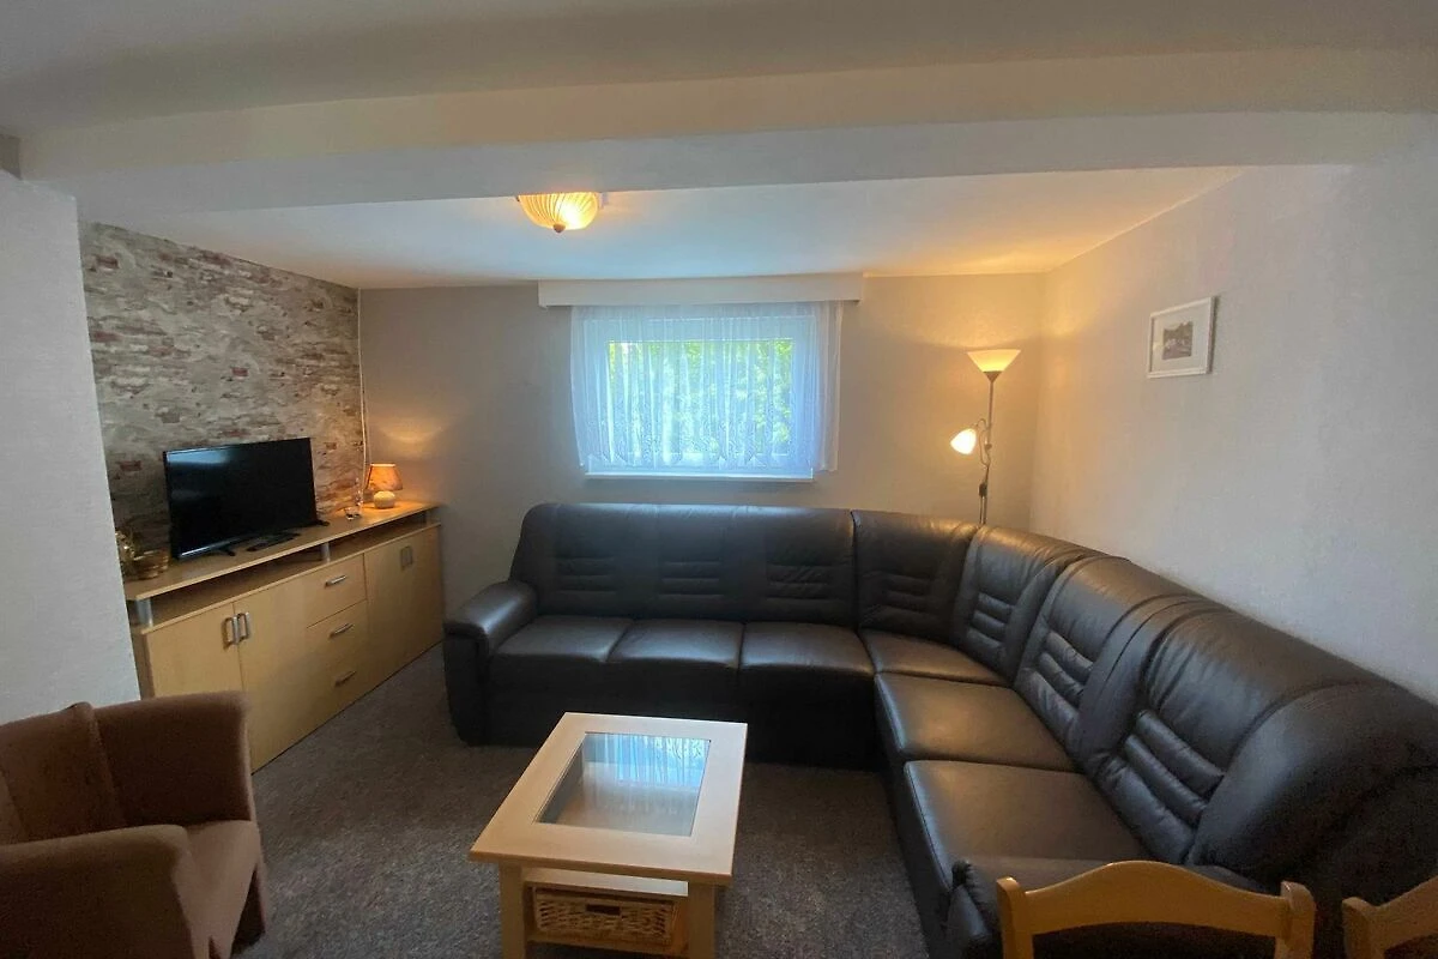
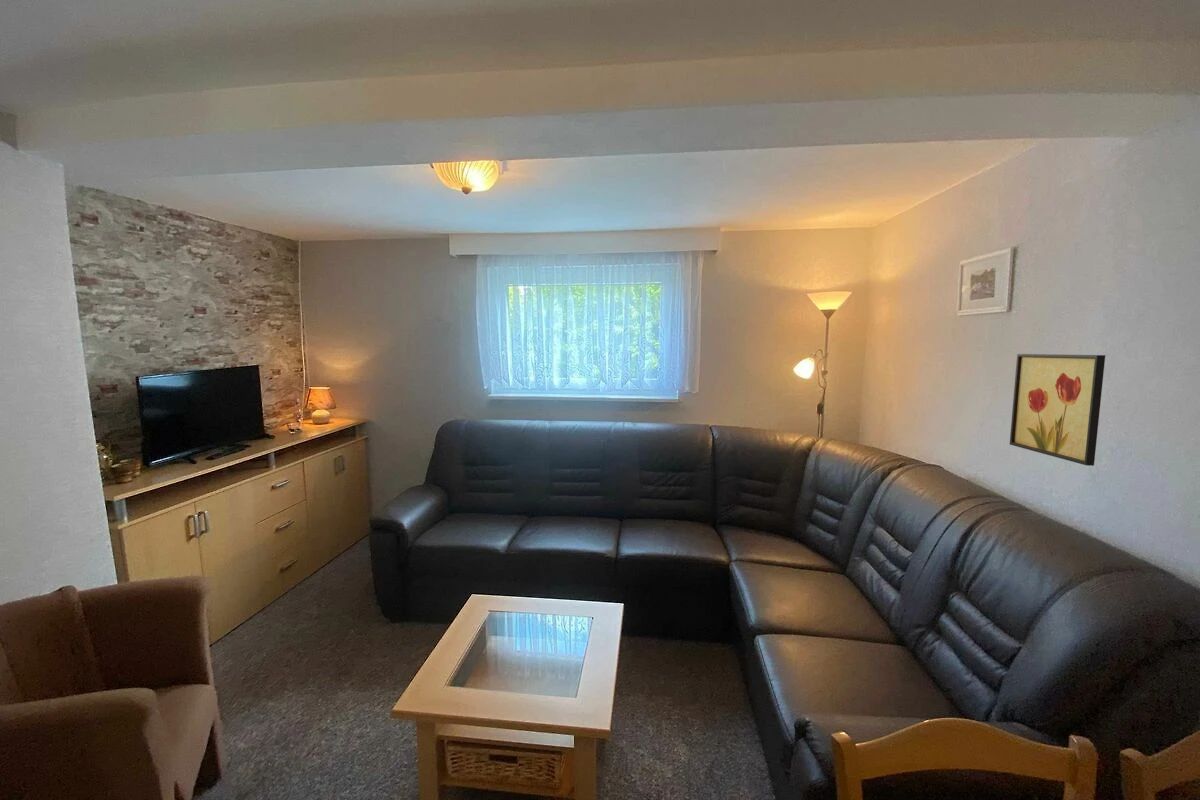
+ wall art [1009,353,1106,467]
